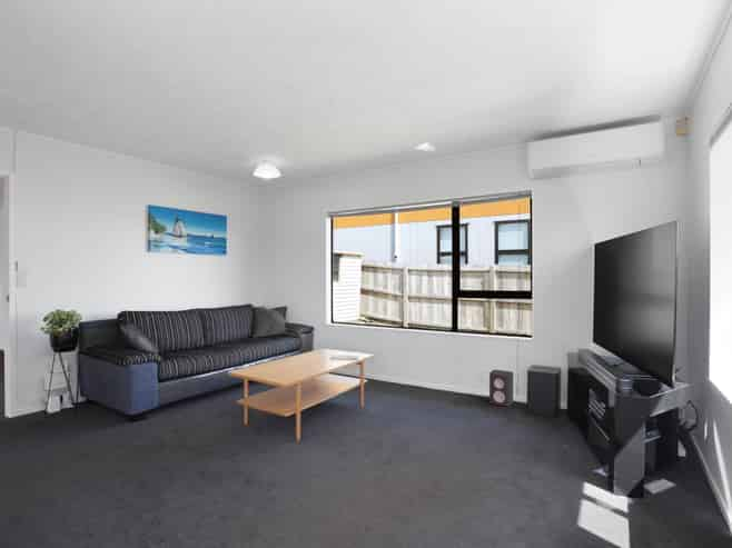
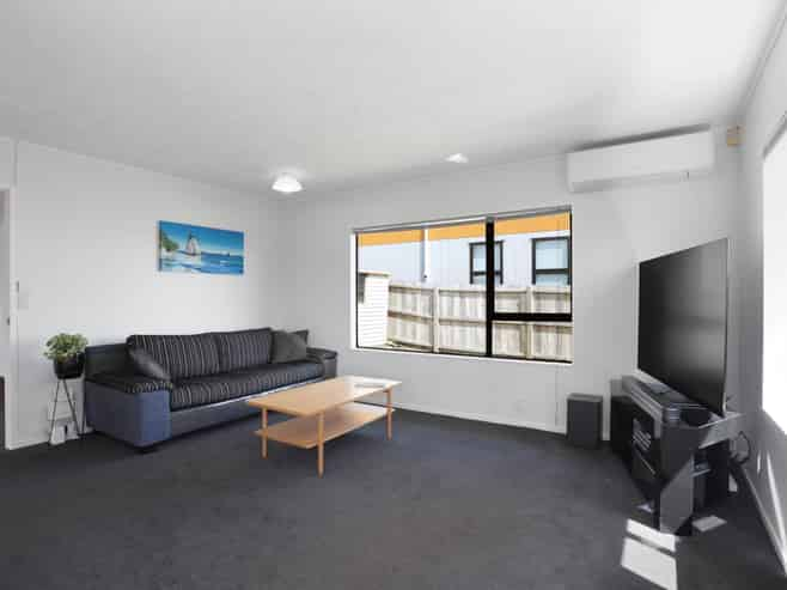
- speaker [488,369,514,407]
